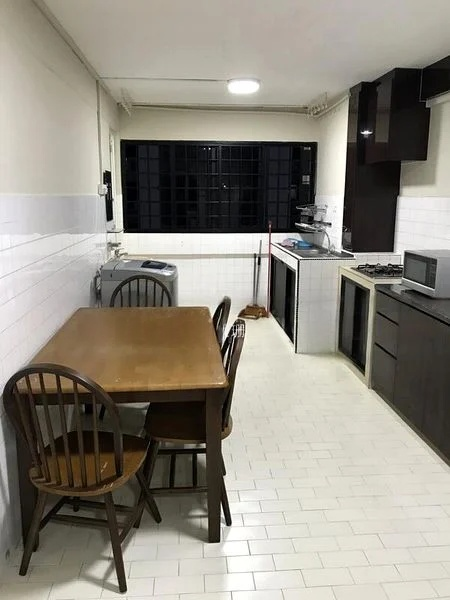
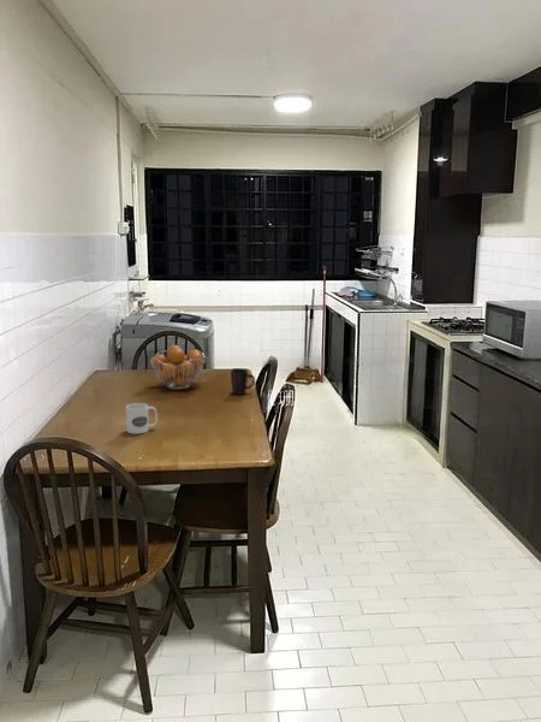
+ mug [125,402,159,436]
+ fruit basket [149,344,207,390]
+ mug [230,367,256,396]
